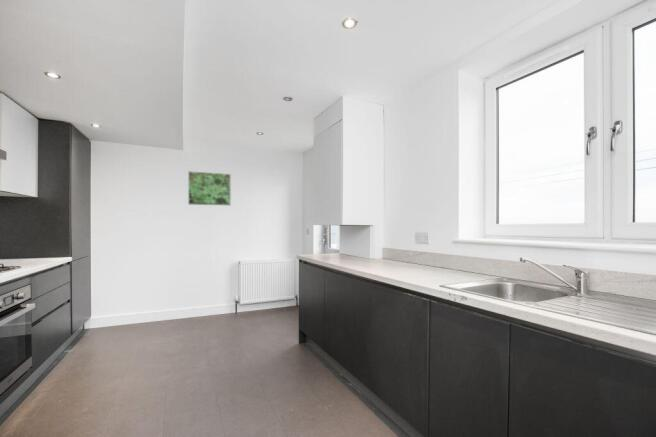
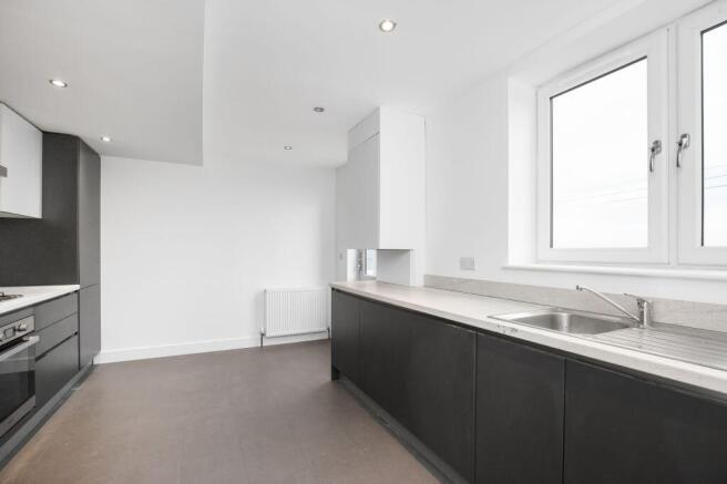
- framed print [187,170,232,207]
